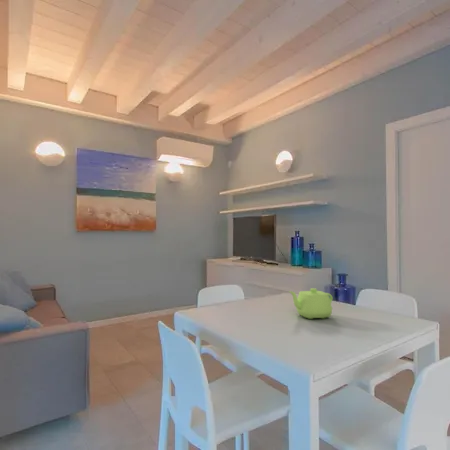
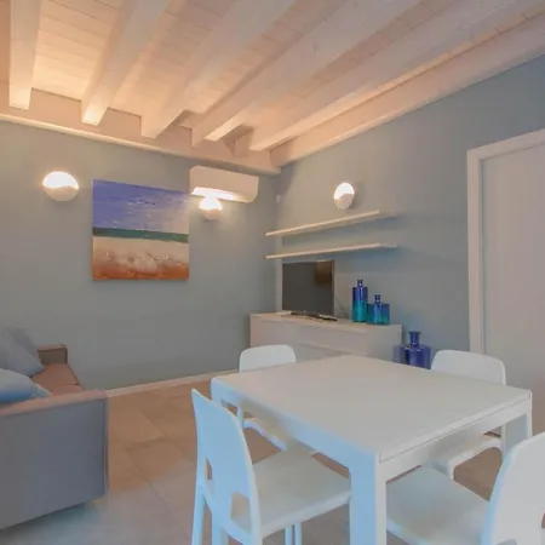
- teapot [287,287,333,320]
